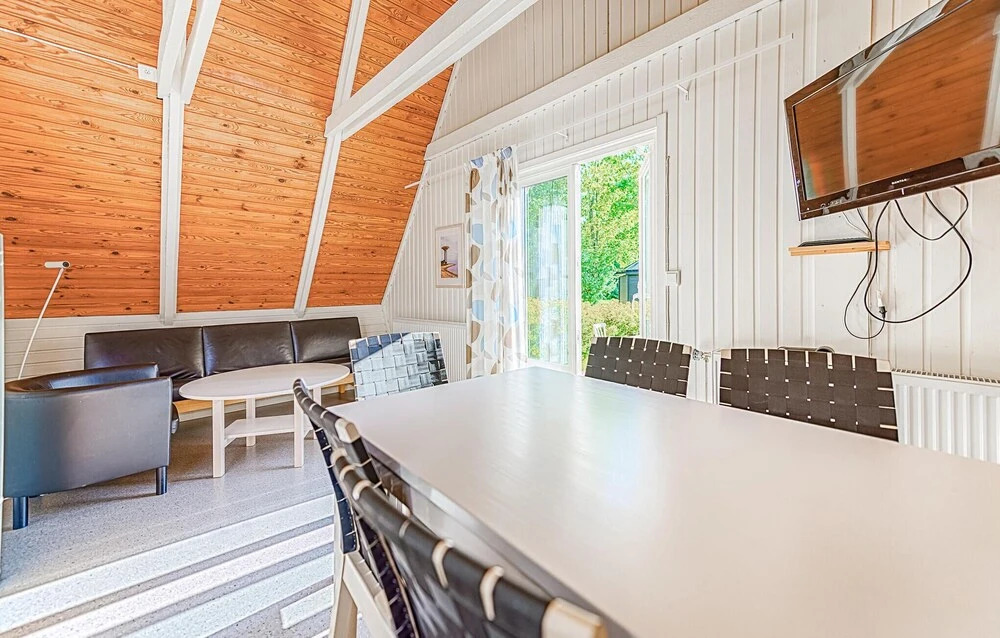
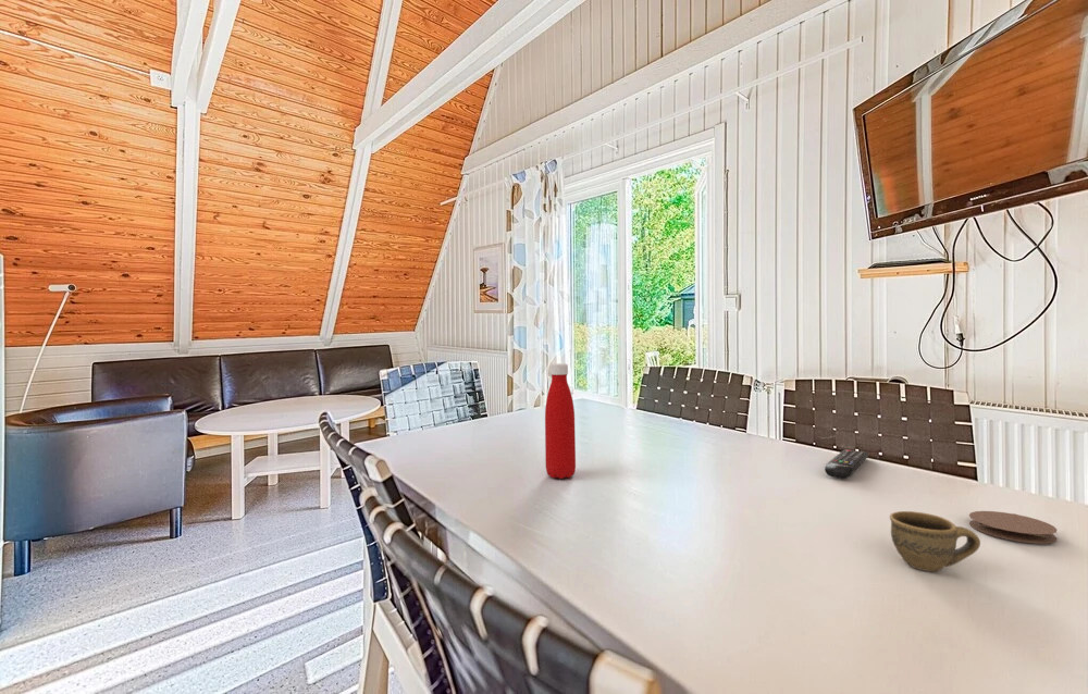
+ remote control [824,449,869,480]
+ bottle [544,362,577,480]
+ coaster [968,510,1059,545]
+ cup [889,510,981,572]
